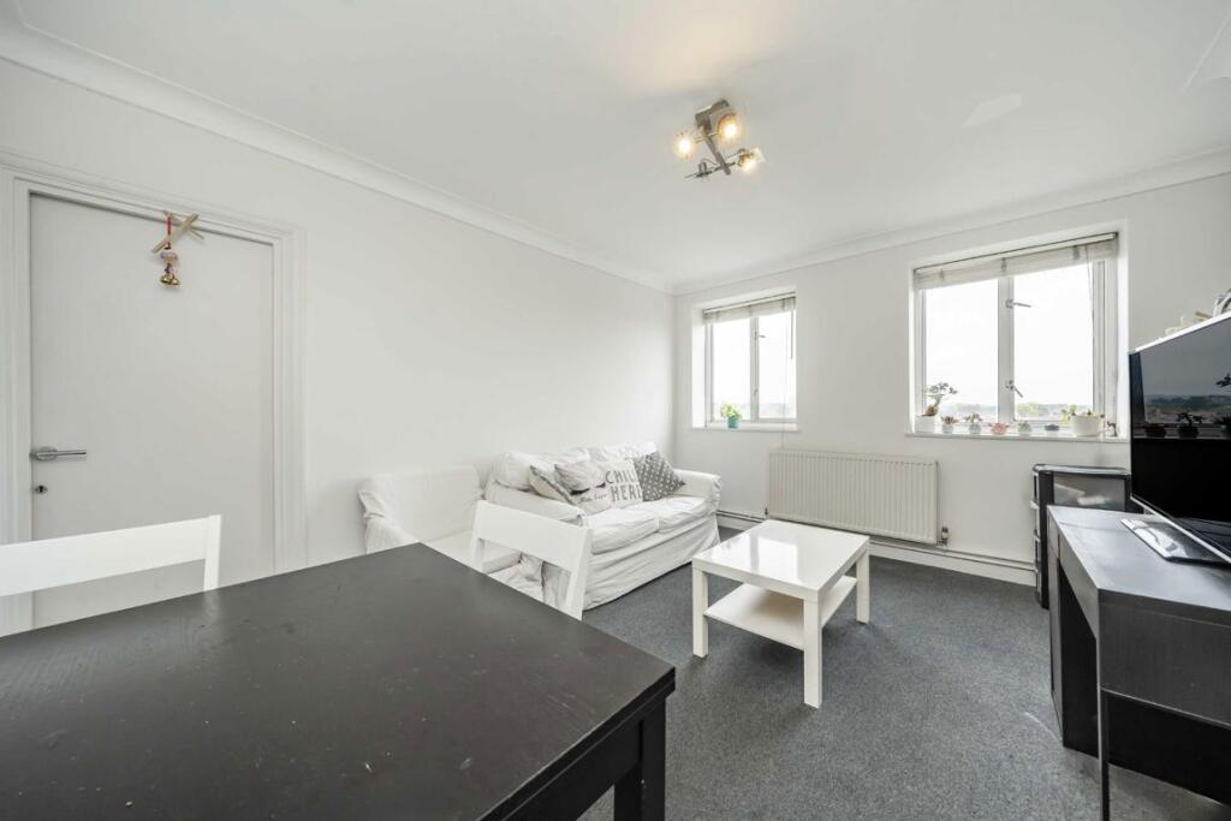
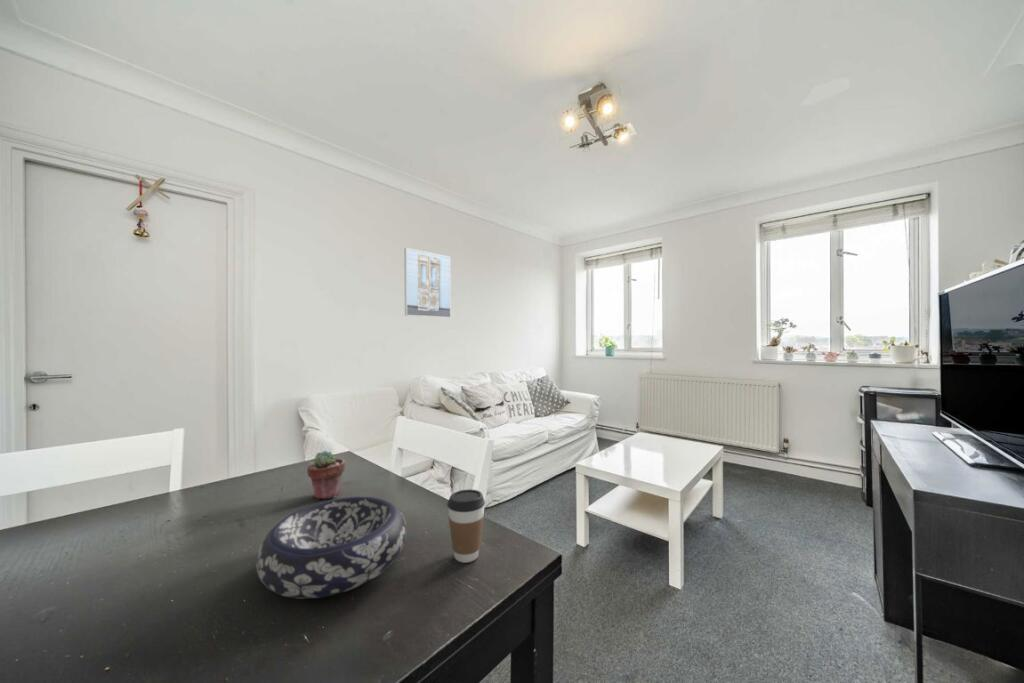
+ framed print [403,247,452,319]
+ potted succulent [306,450,346,500]
+ coffee cup [446,488,486,564]
+ decorative bowl [255,496,408,600]
